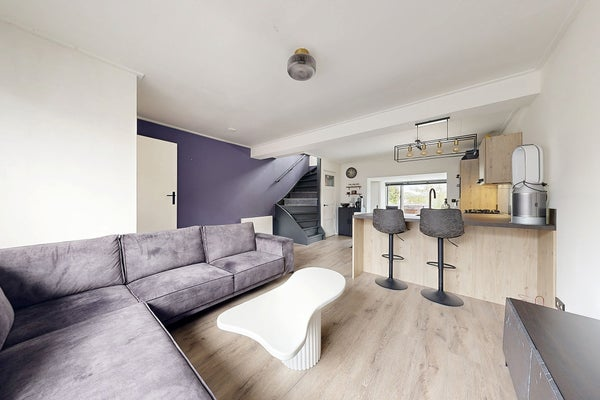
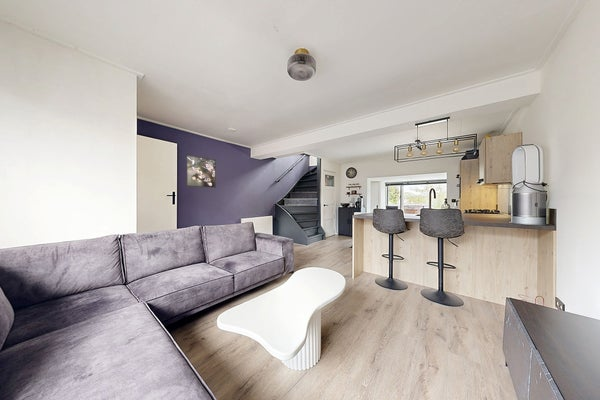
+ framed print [185,154,217,189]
